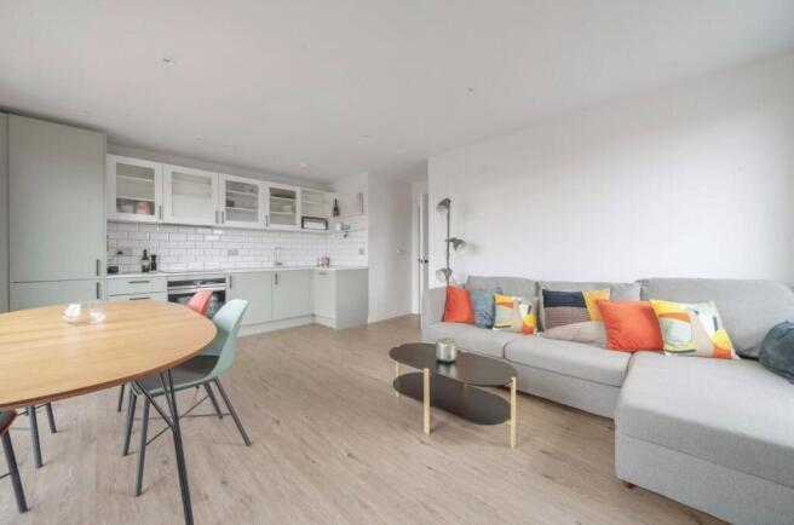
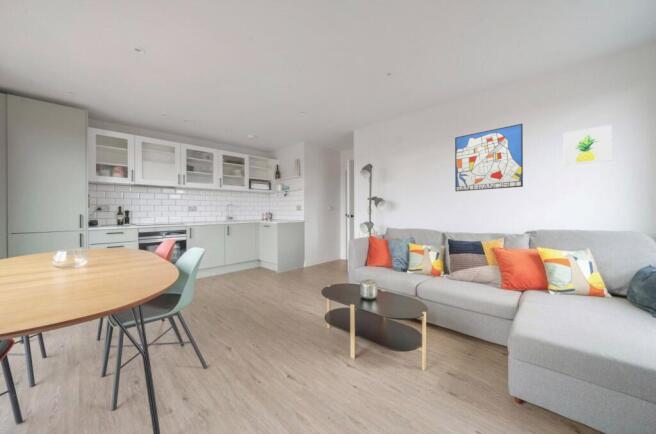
+ wall art [563,124,613,166]
+ wall art [454,123,524,192]
